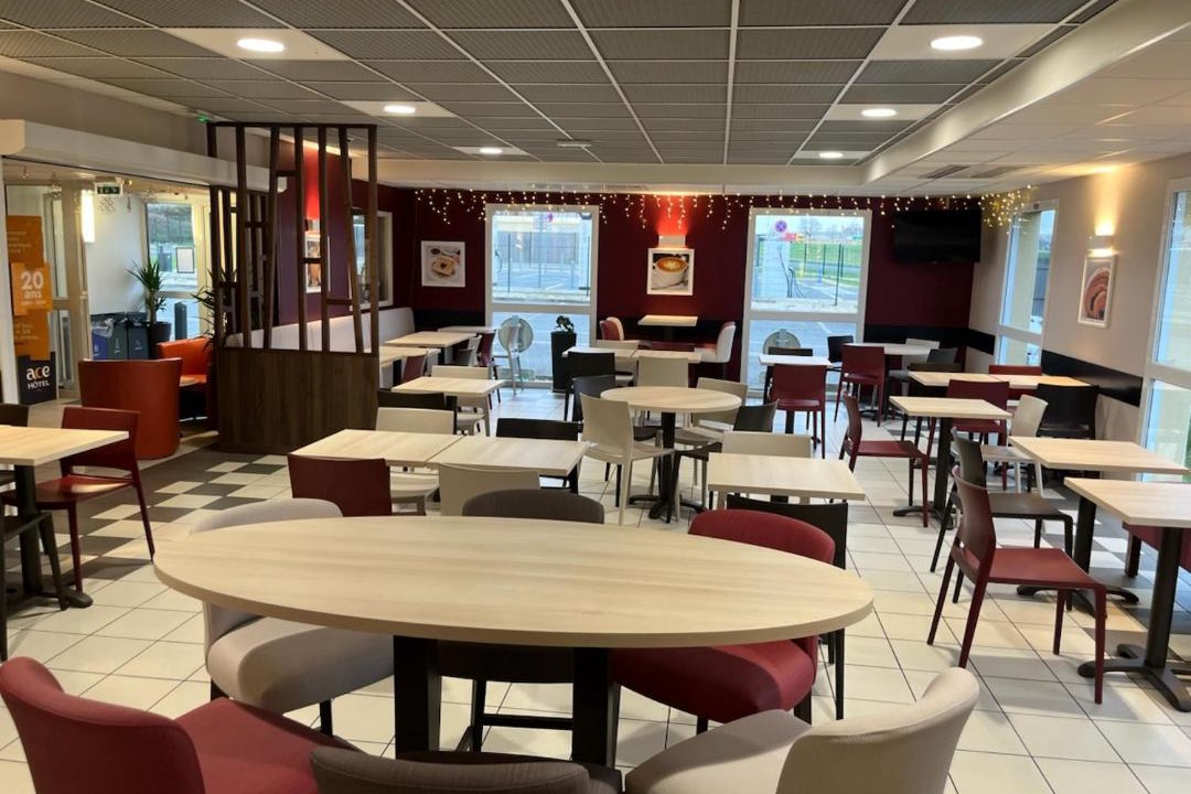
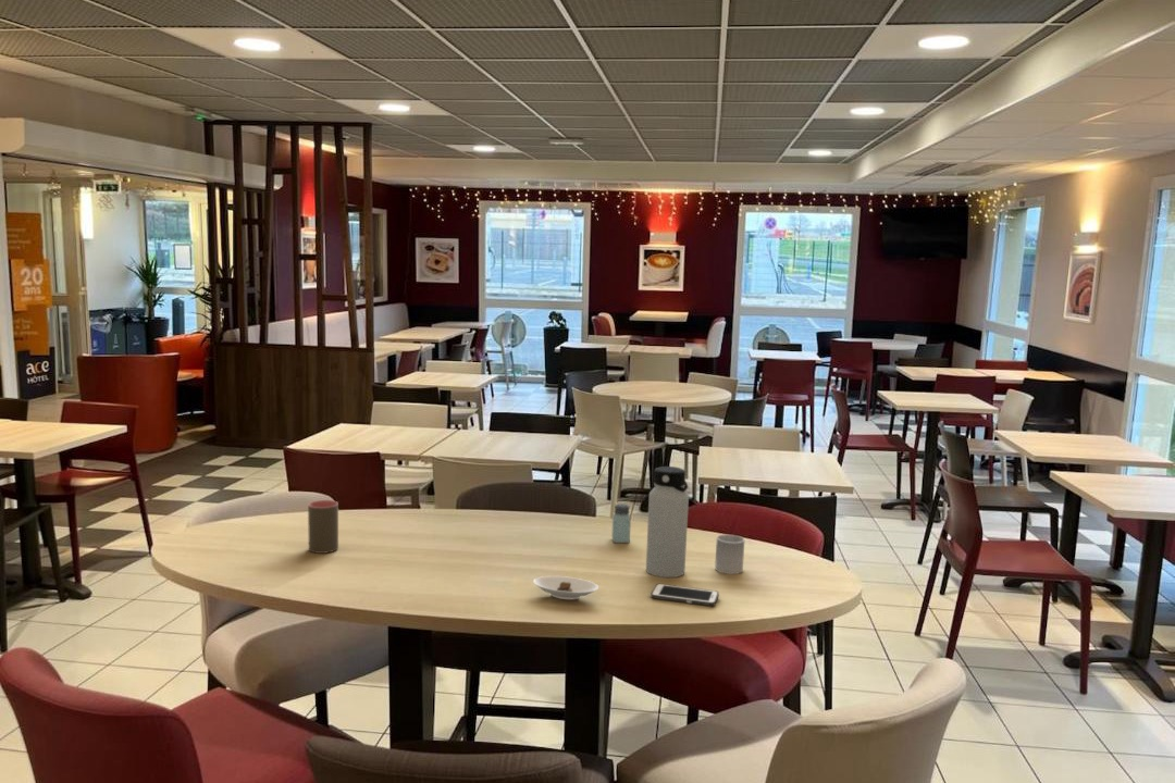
+ saucer [532,575,599,600]
+ water bottle [645,465,690,579]
+ cup [307,499,339,555]
+ cup [714,533,745,575]
+ cell phone [650,583,720,607]
+ saltshaker [610,502,632,544]
